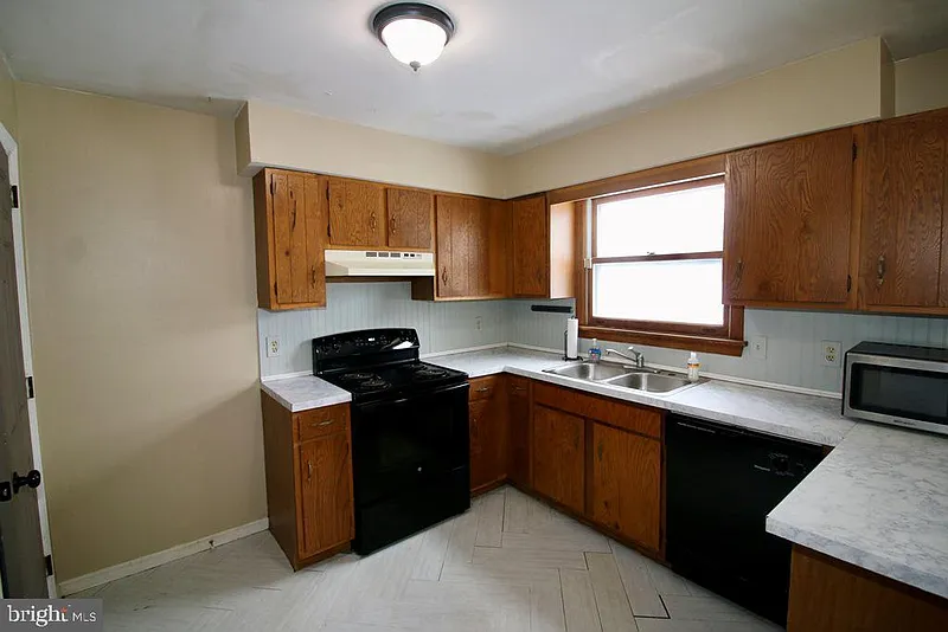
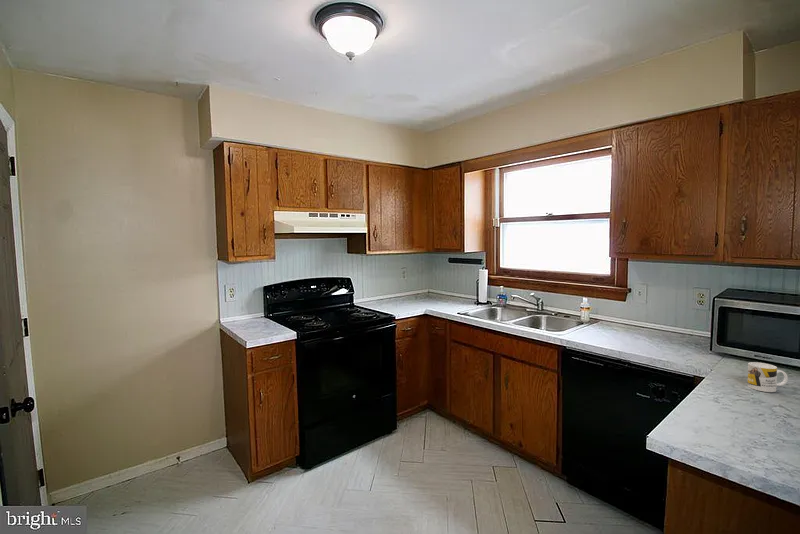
+ mug [747,361,789,393]
